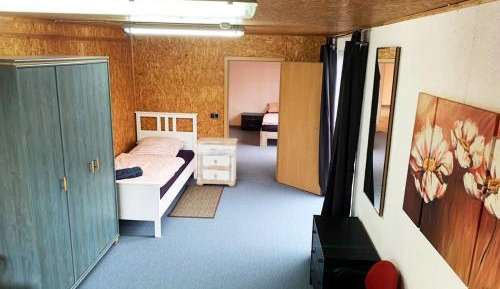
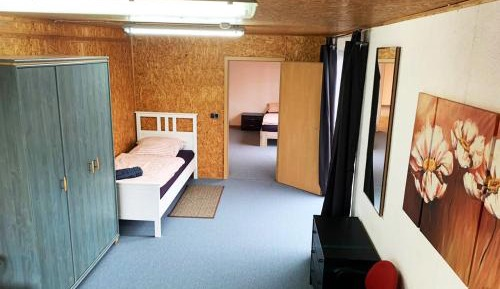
- nightstand [195,136,239,187]
